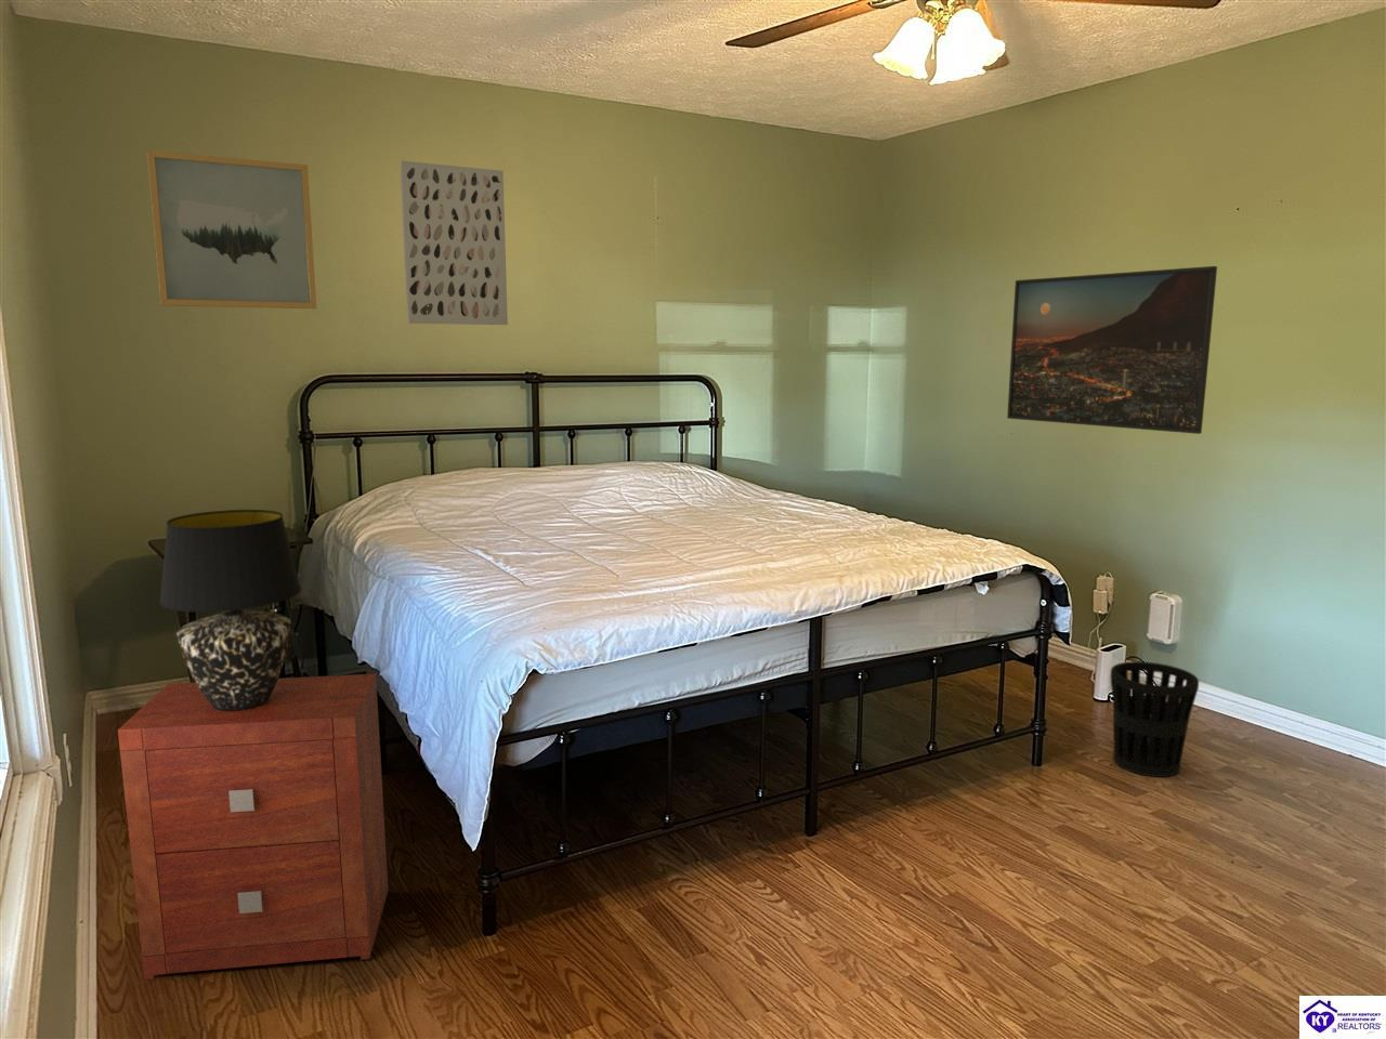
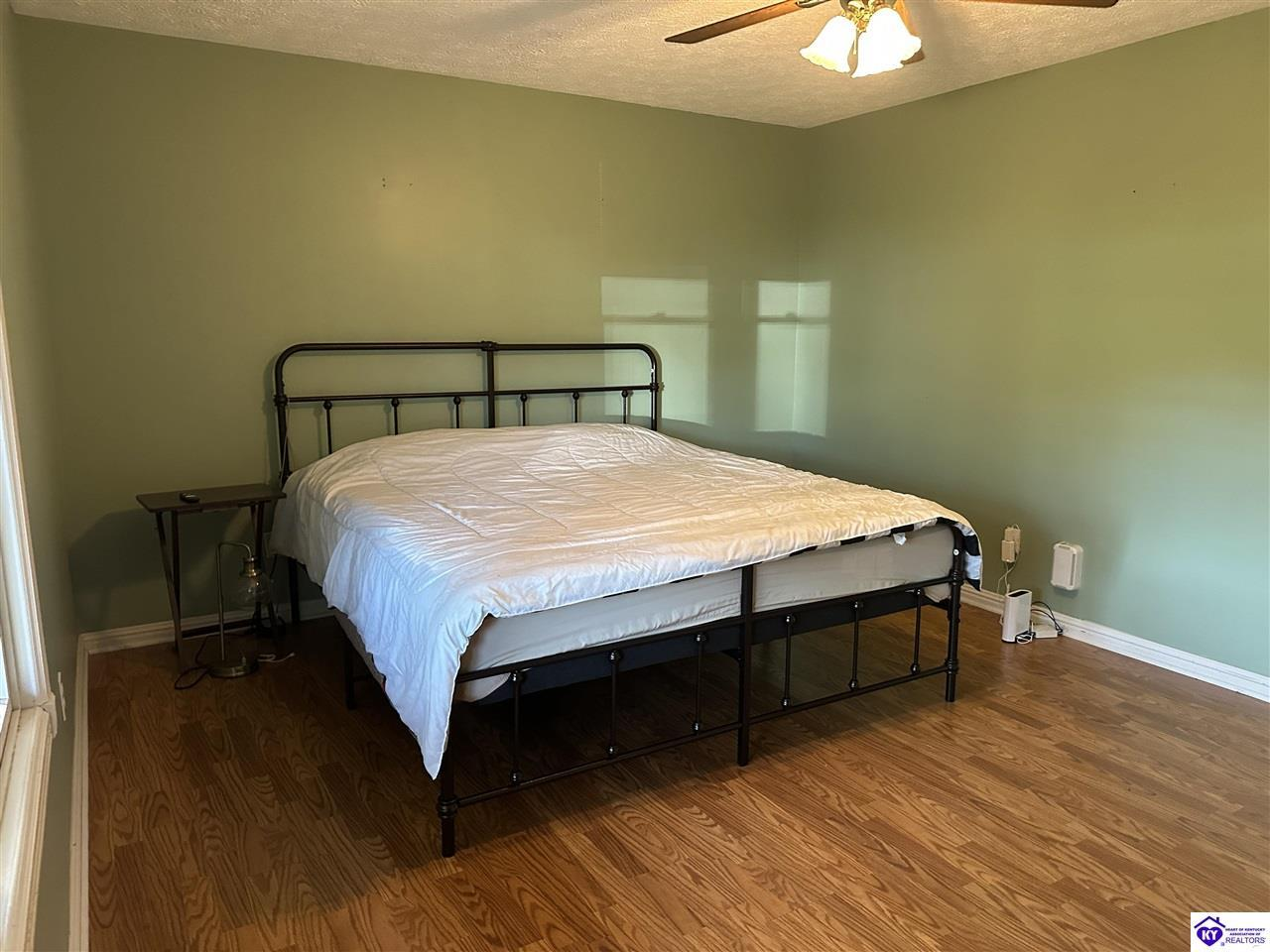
- wall art [398,160,509,325]
- wall art [146,150,318,310]
- table lamp [158,509,302,712]
- wastebasket [1109,660,1199,778]
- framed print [1006,265,1218,435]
- nightstand [117,673,389,980]
